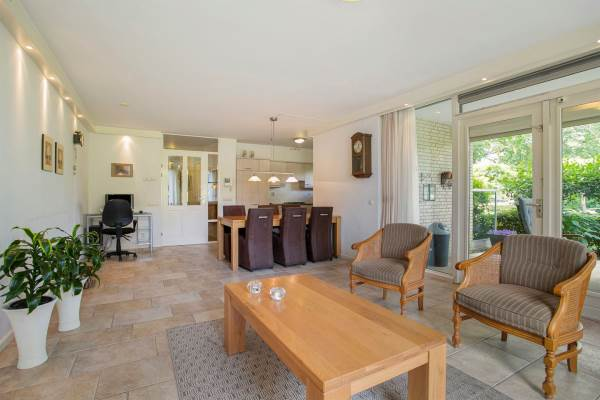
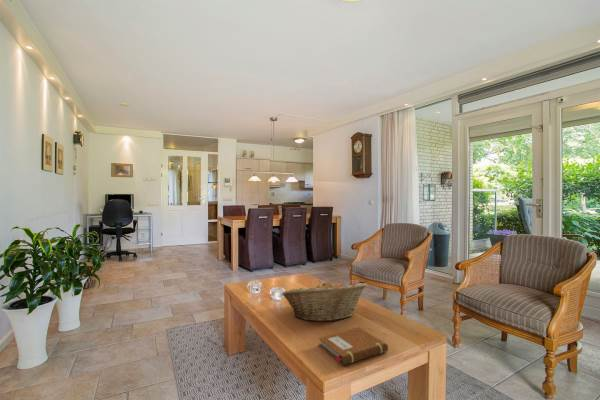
+ notebook [317,326,389,366]
+ fruit basket [280,279,367,323]
